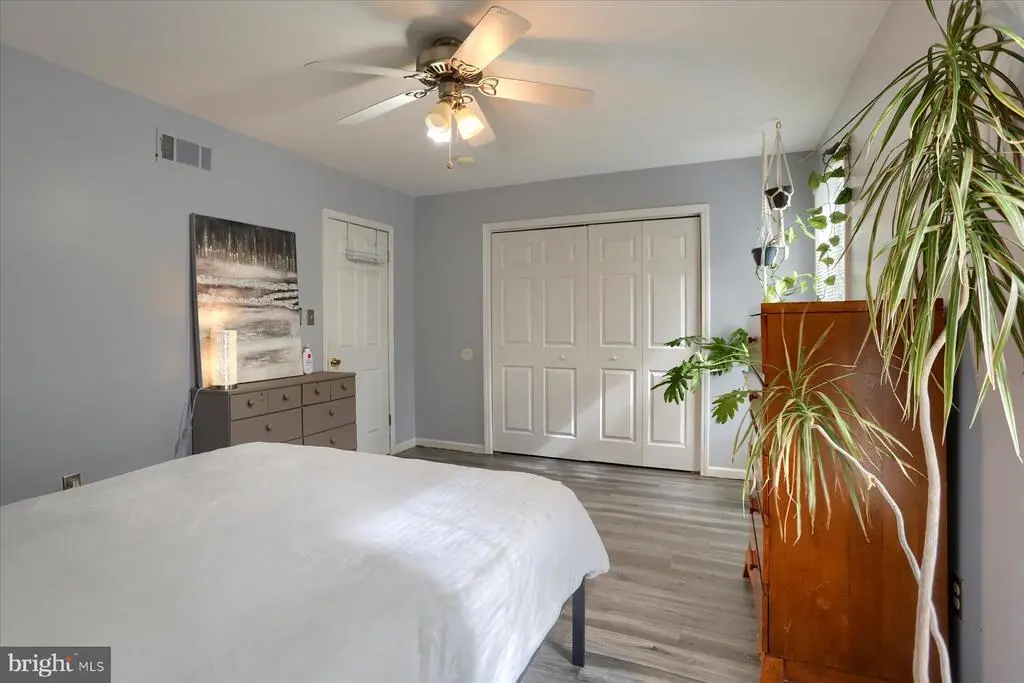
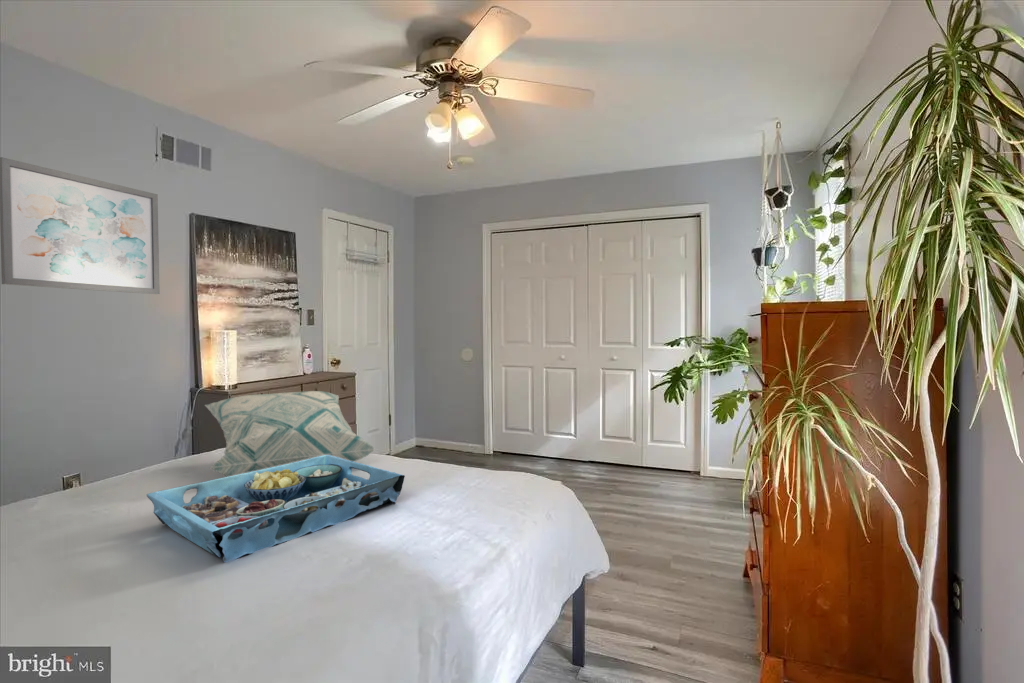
+ serving tray [146,455,406,564]
+ wall art [0,156,161,295]
+ decorative pillow [204,390,377,477]
